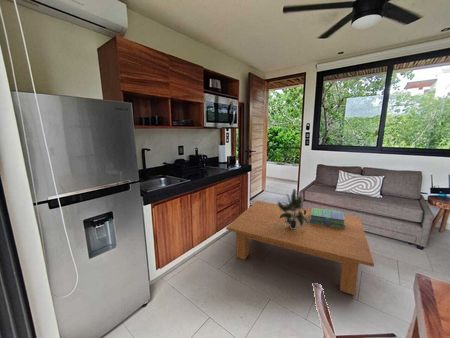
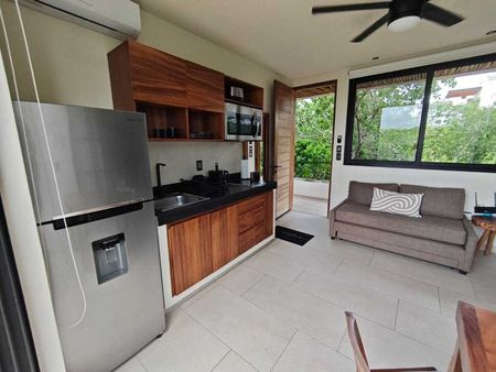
- stack of books [309,207,346,229]
- potted plant [276,188,309,229]
- coffee table [225,200,375,296]
